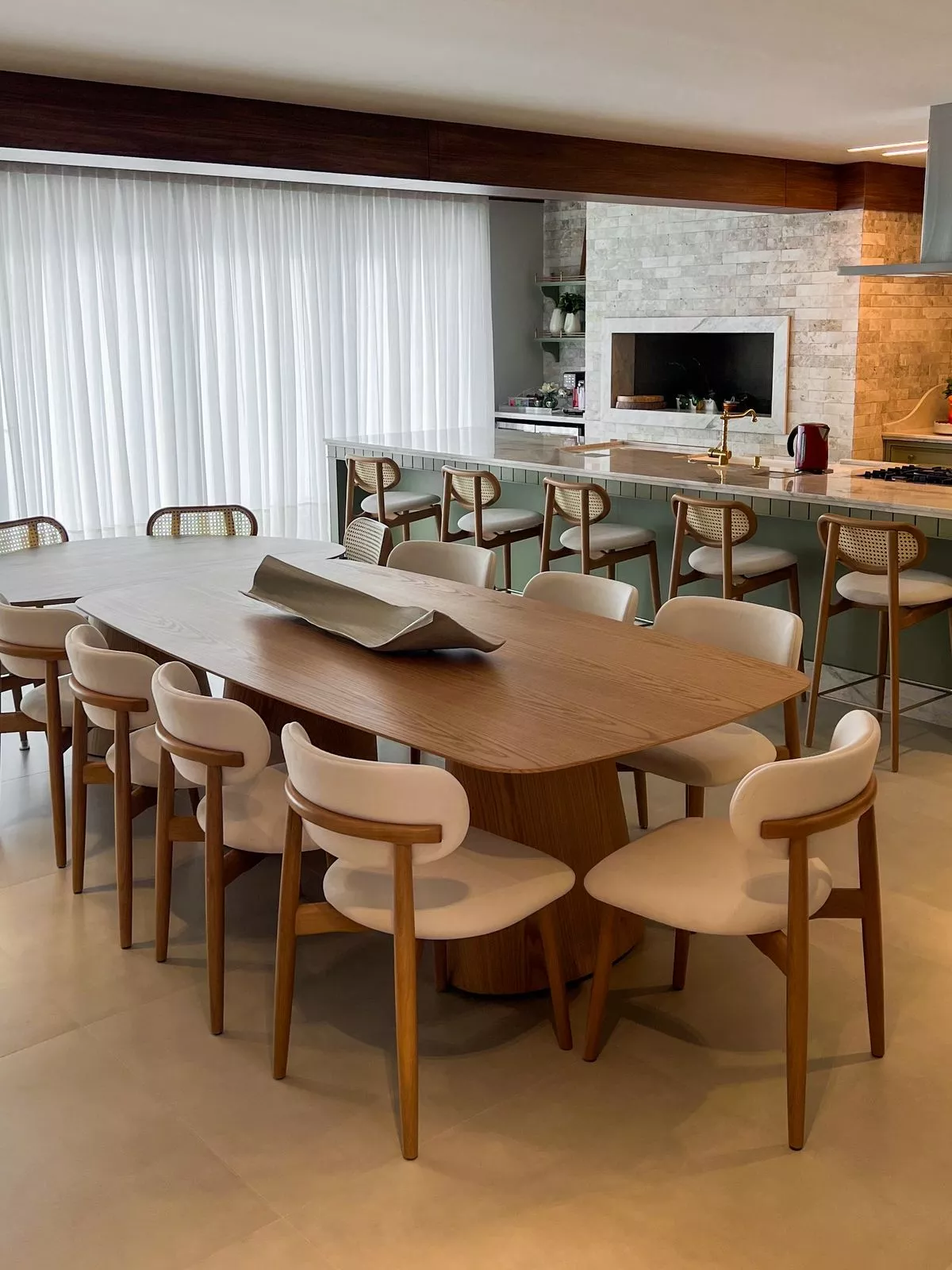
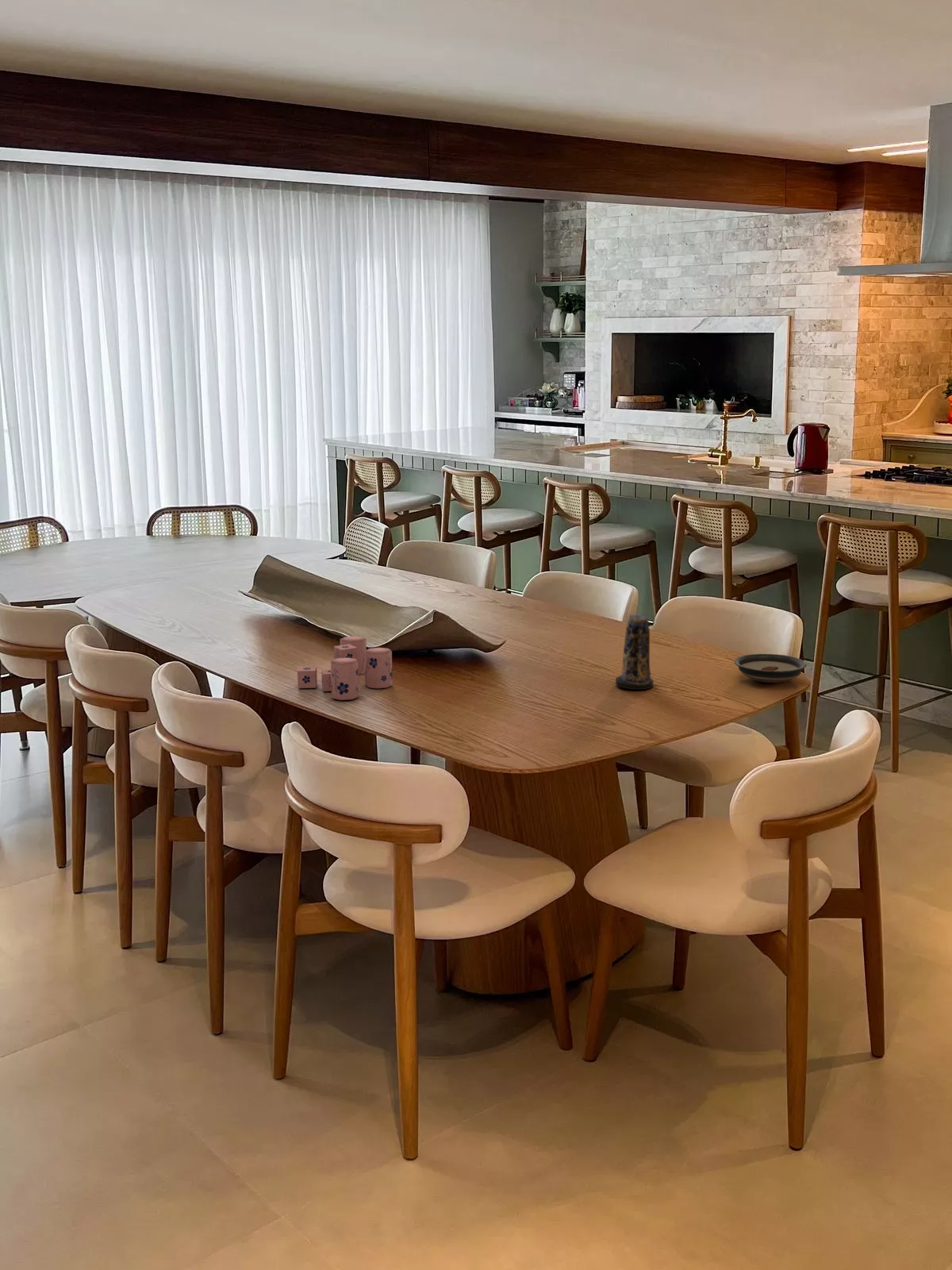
+ candle [297,636,393,701]
+ candle [615,614,655,691]
+ saucer [733,653,807,683]
